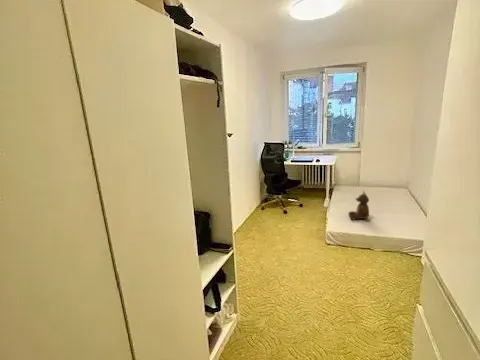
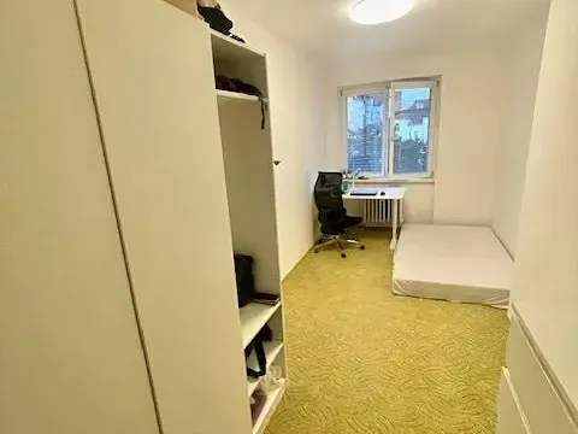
- teddy bear [347,190,370,221]
